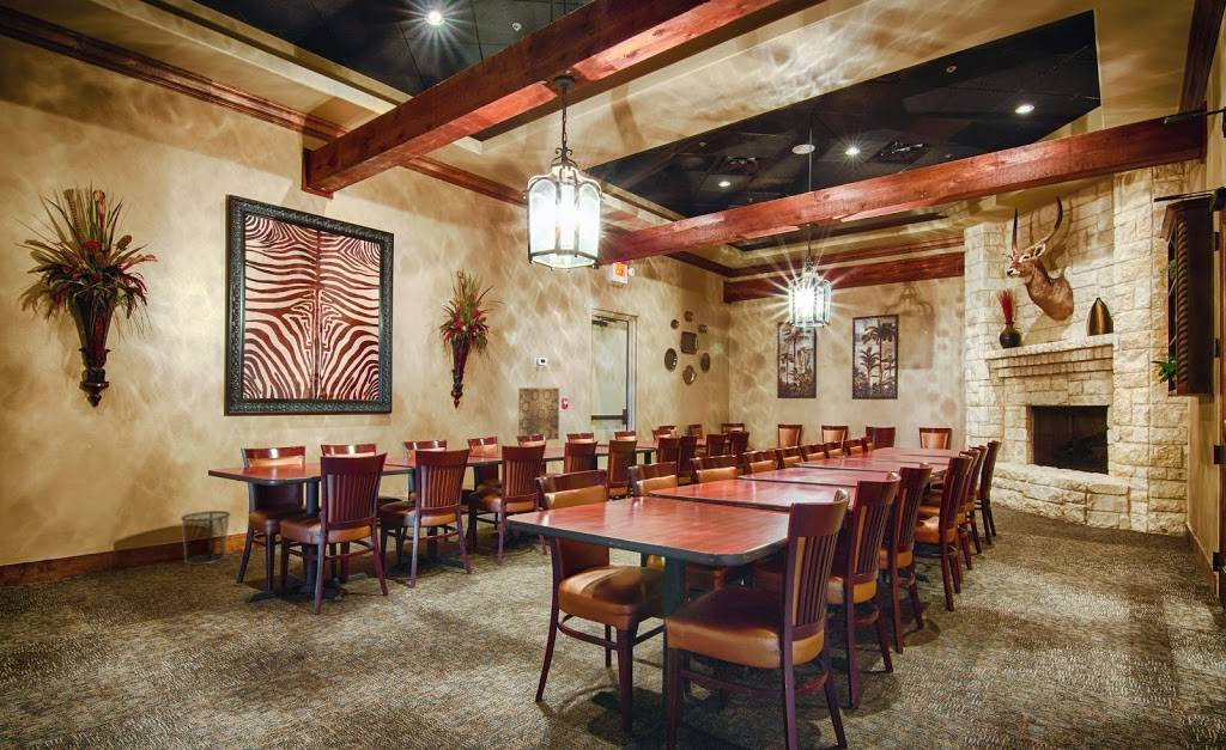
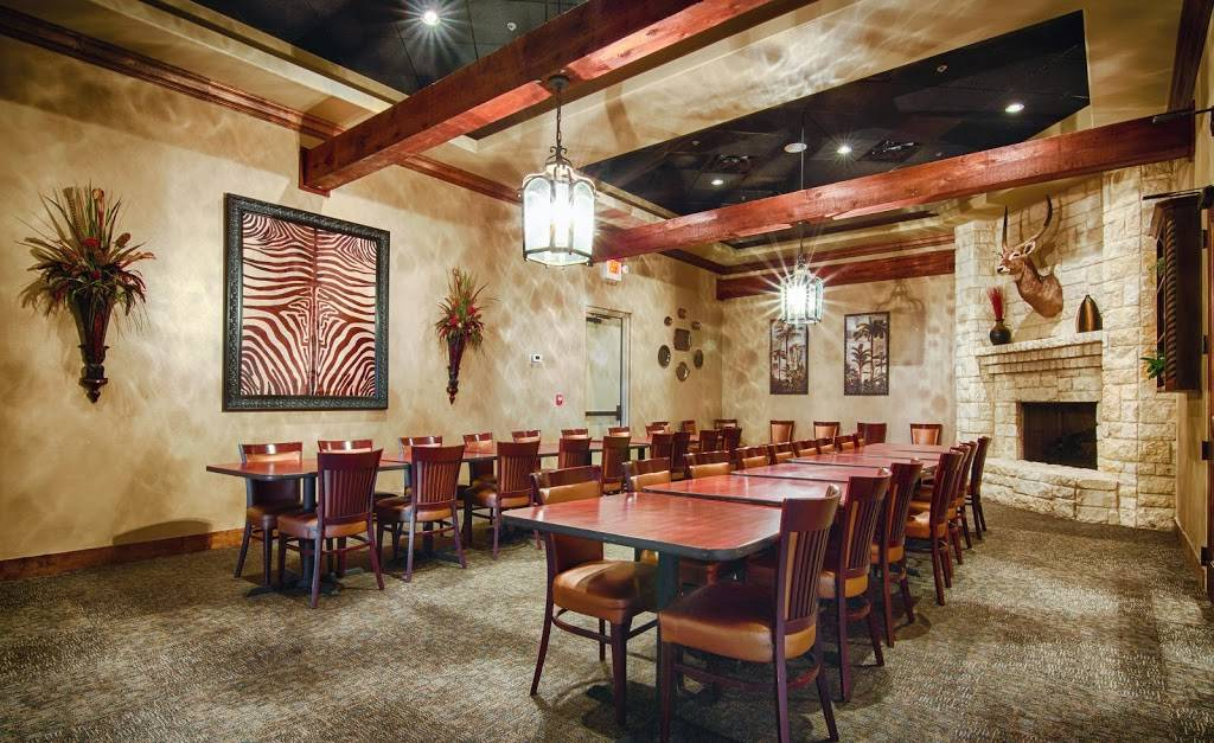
- waste bin [180,510,232,566]
- wall art [517,386,560,441]
